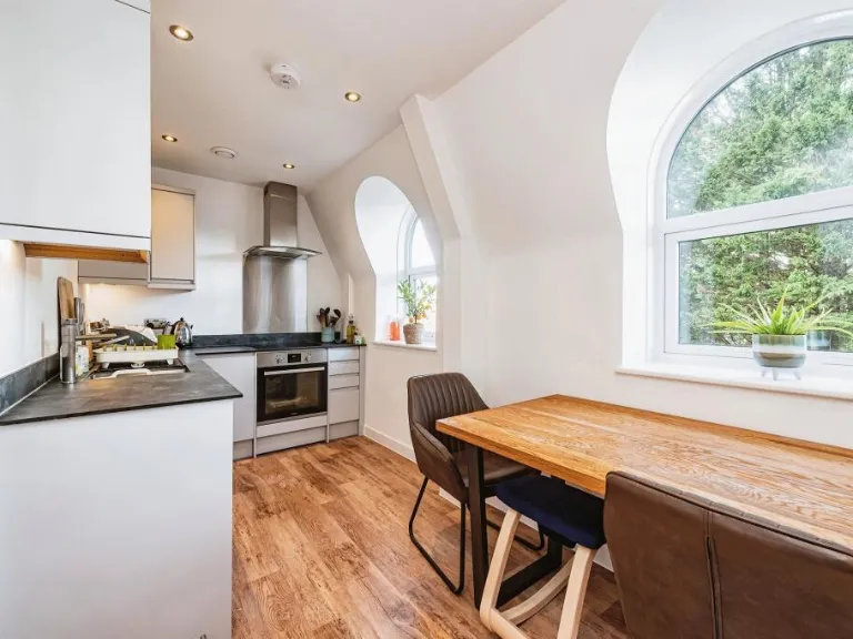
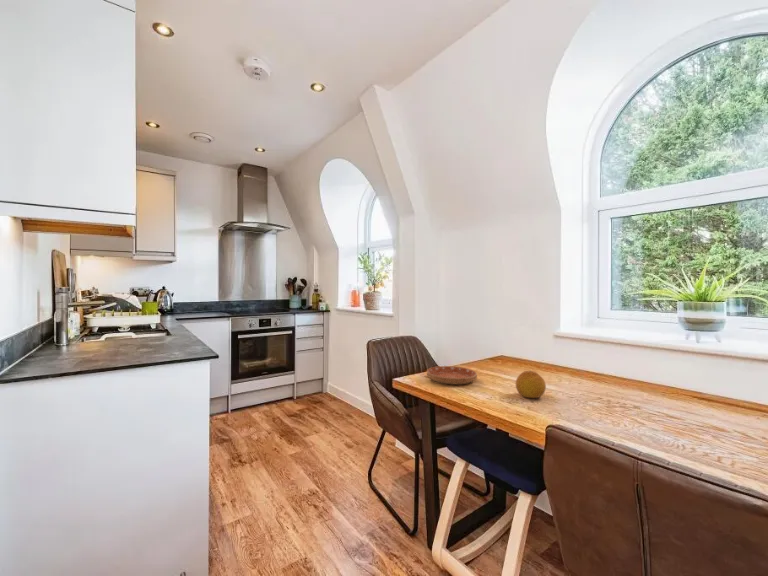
+ fruit [515,370,547,399]
+ saucer [426,365,478,385]
